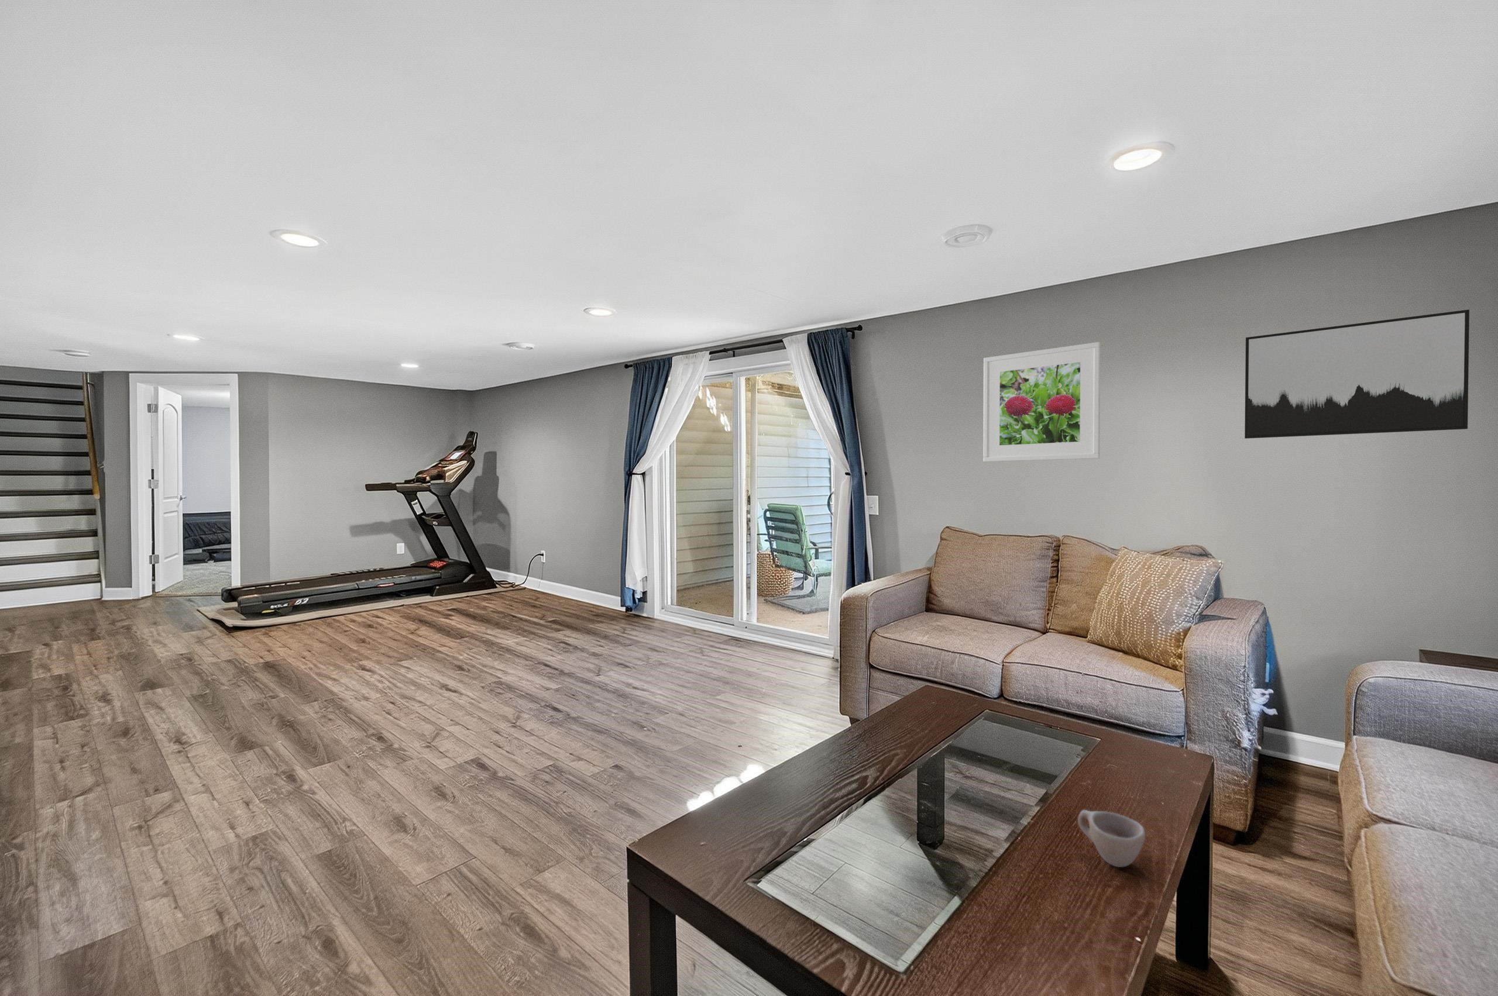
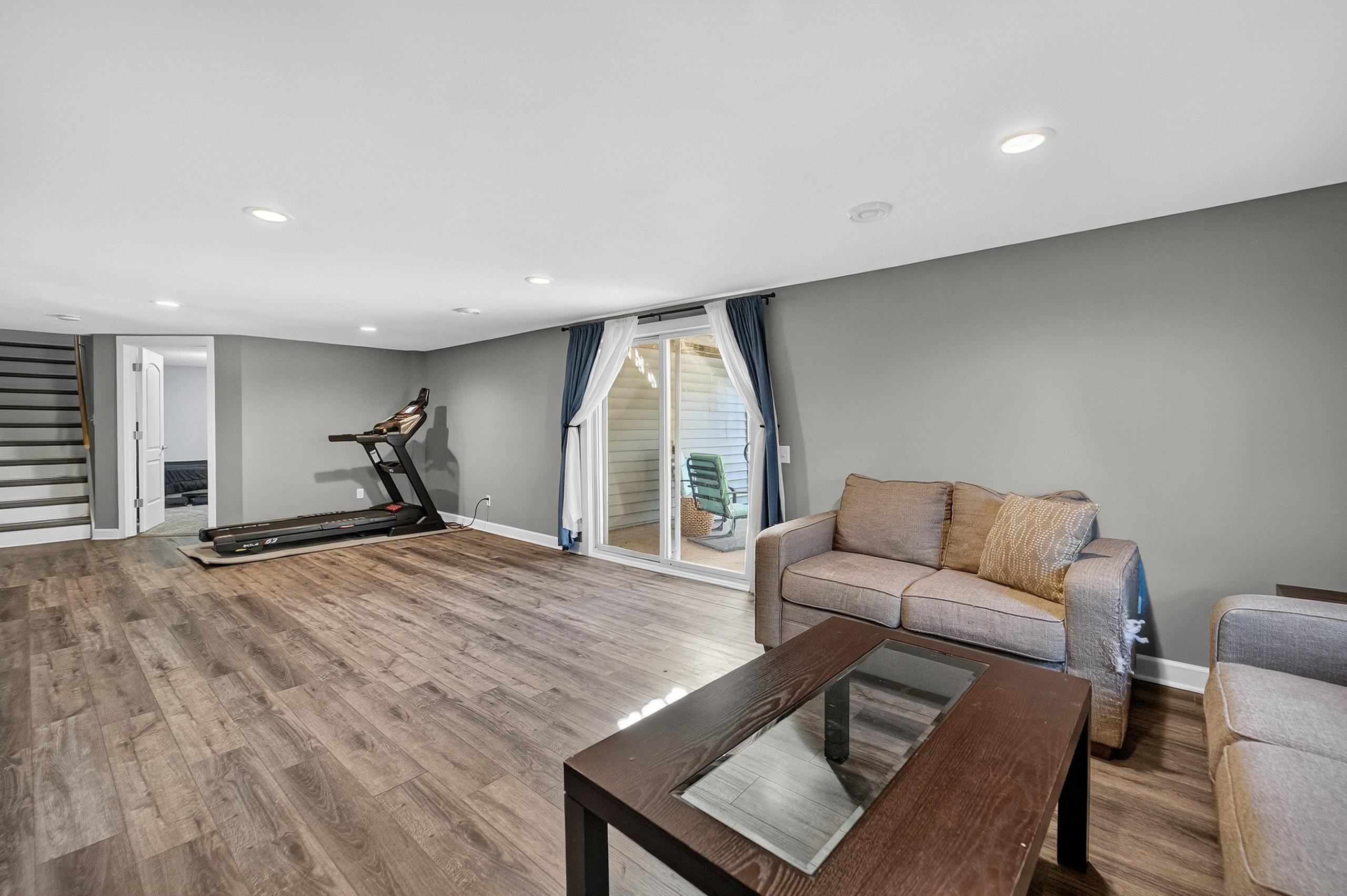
- wall art [1244,309,1470,439]
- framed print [982,341,1101,462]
- cup [1078,809,1145,868]
